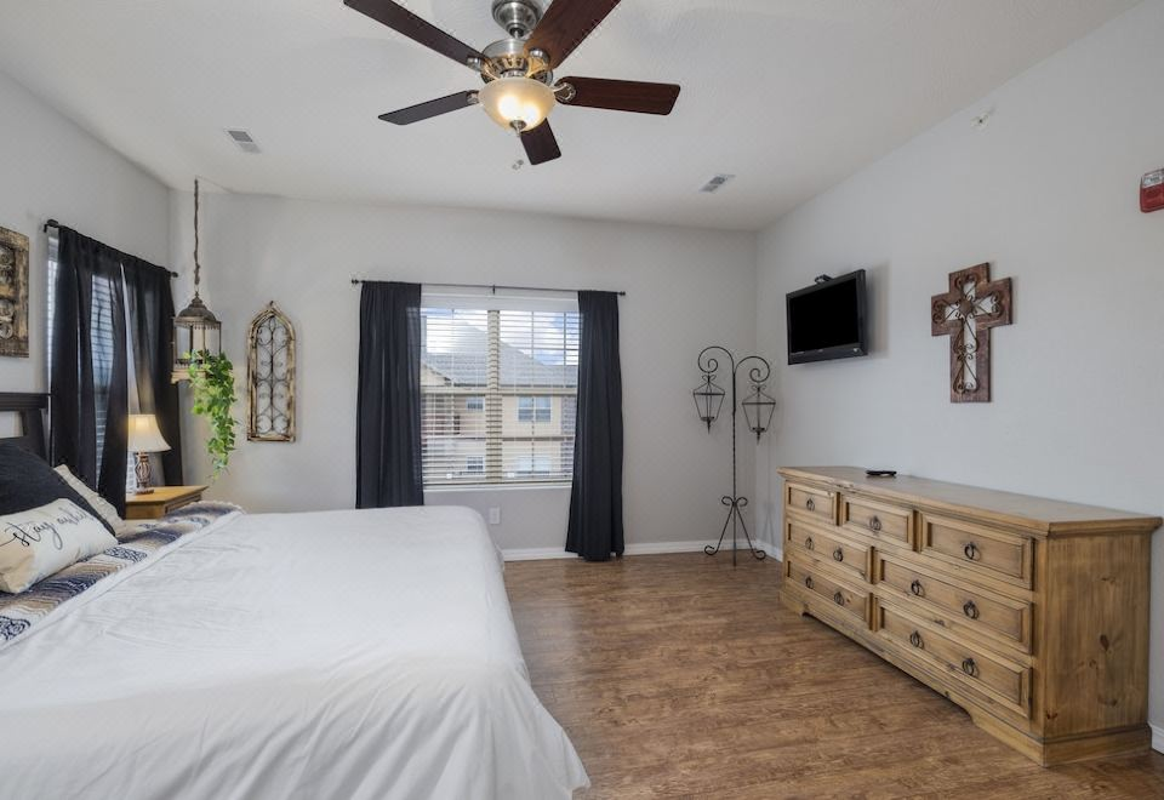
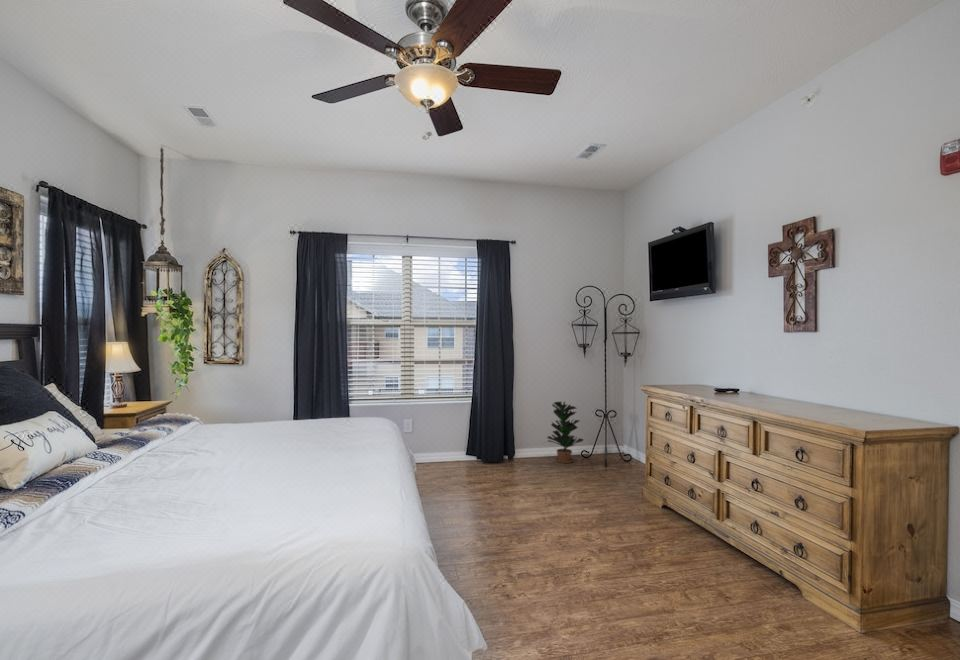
+ potted plant [546,400,585,464]
